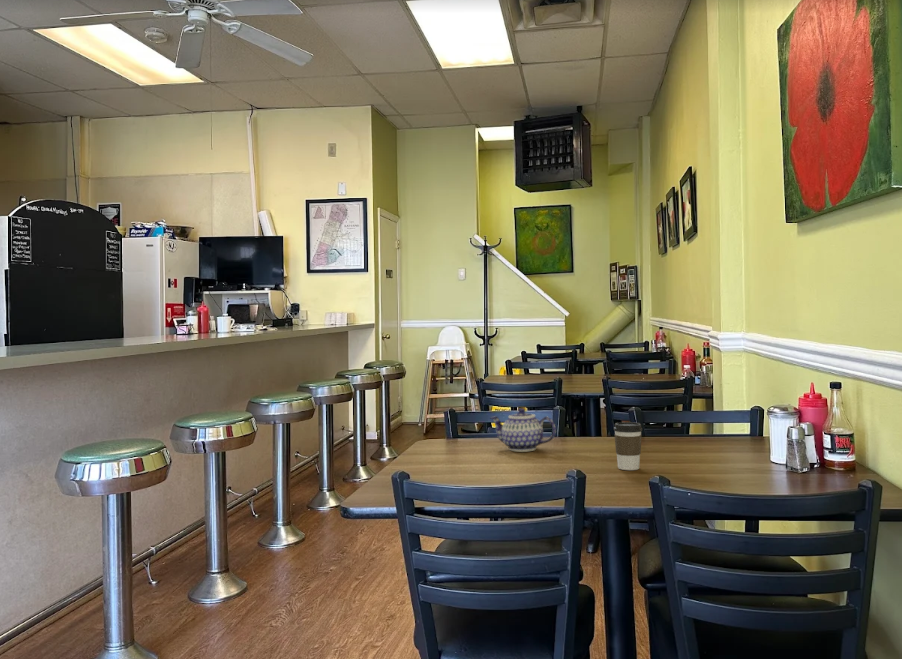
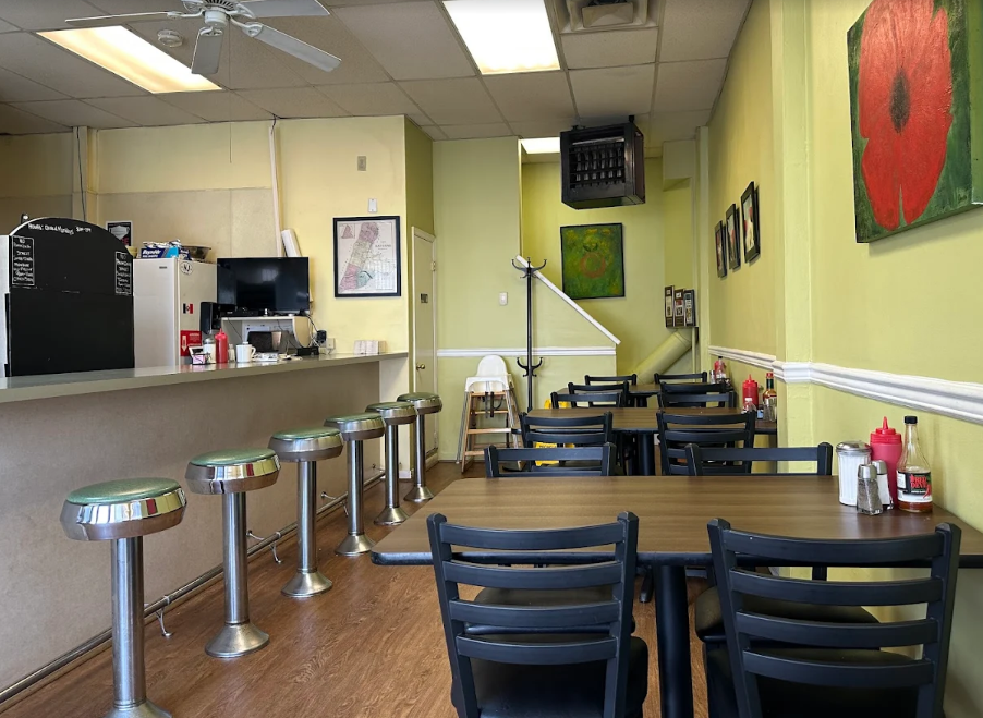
- teapot [489,407,557,453]
- coffee cup [613,421,643,471]
